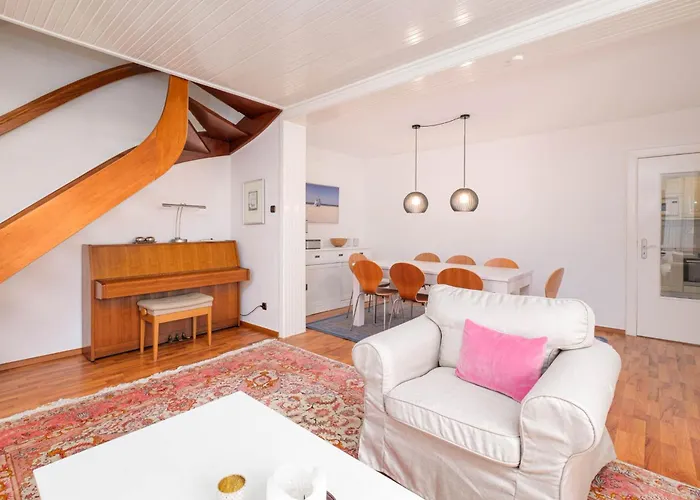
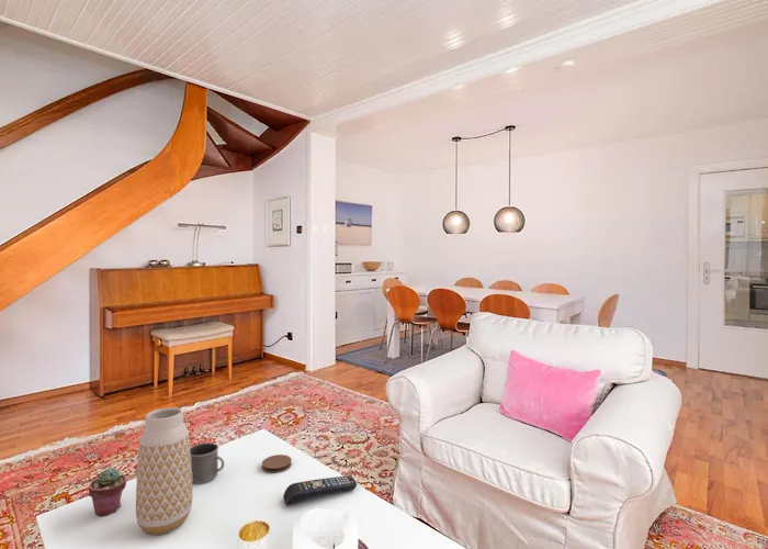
+ vase [135,406,193,536]
+ mug [190,441,225,484]
+ potted succulent [88,467,127,517]
+ coaster [261,453,293,473]
+ remote control [282,474,358,506]
